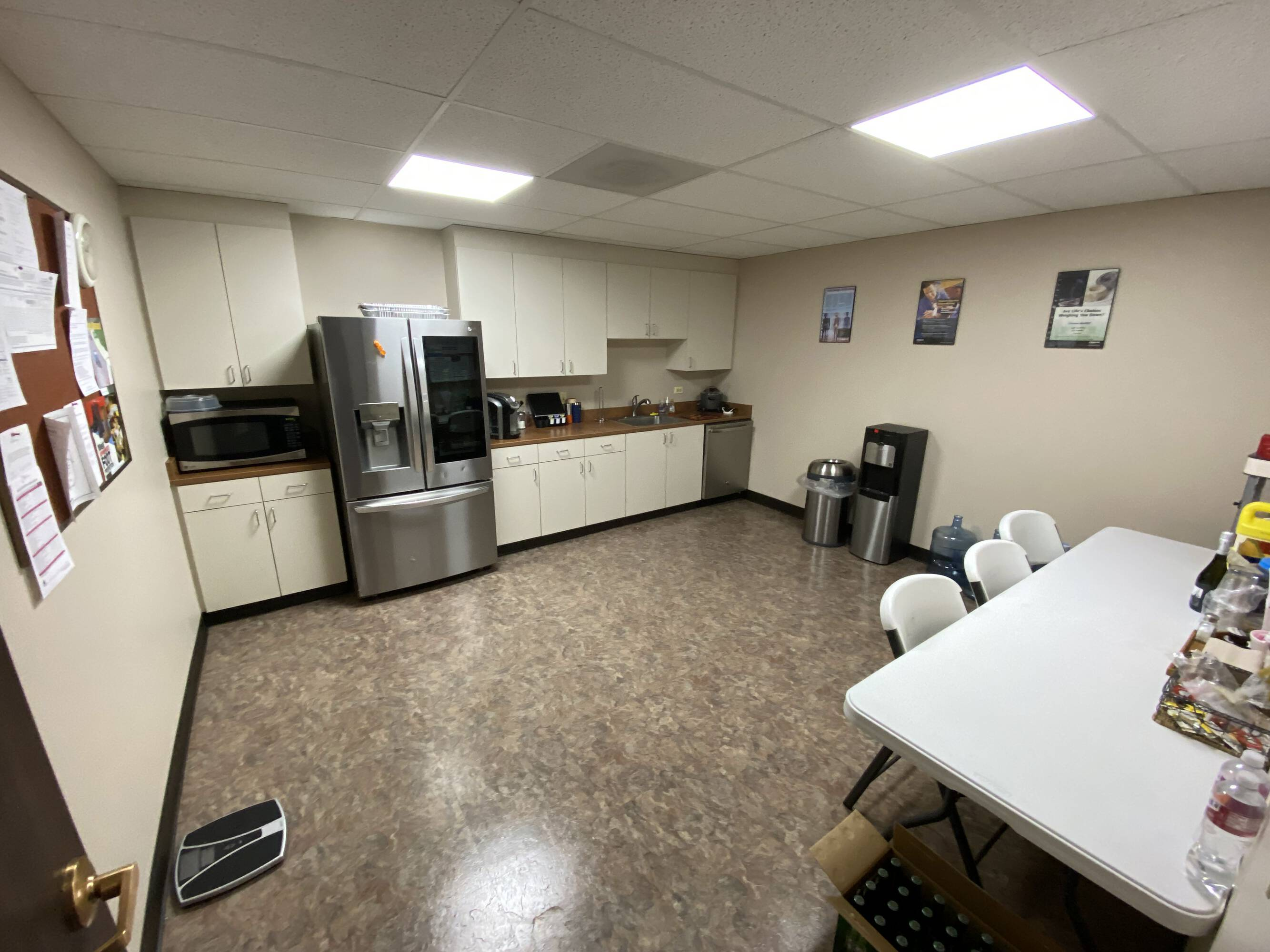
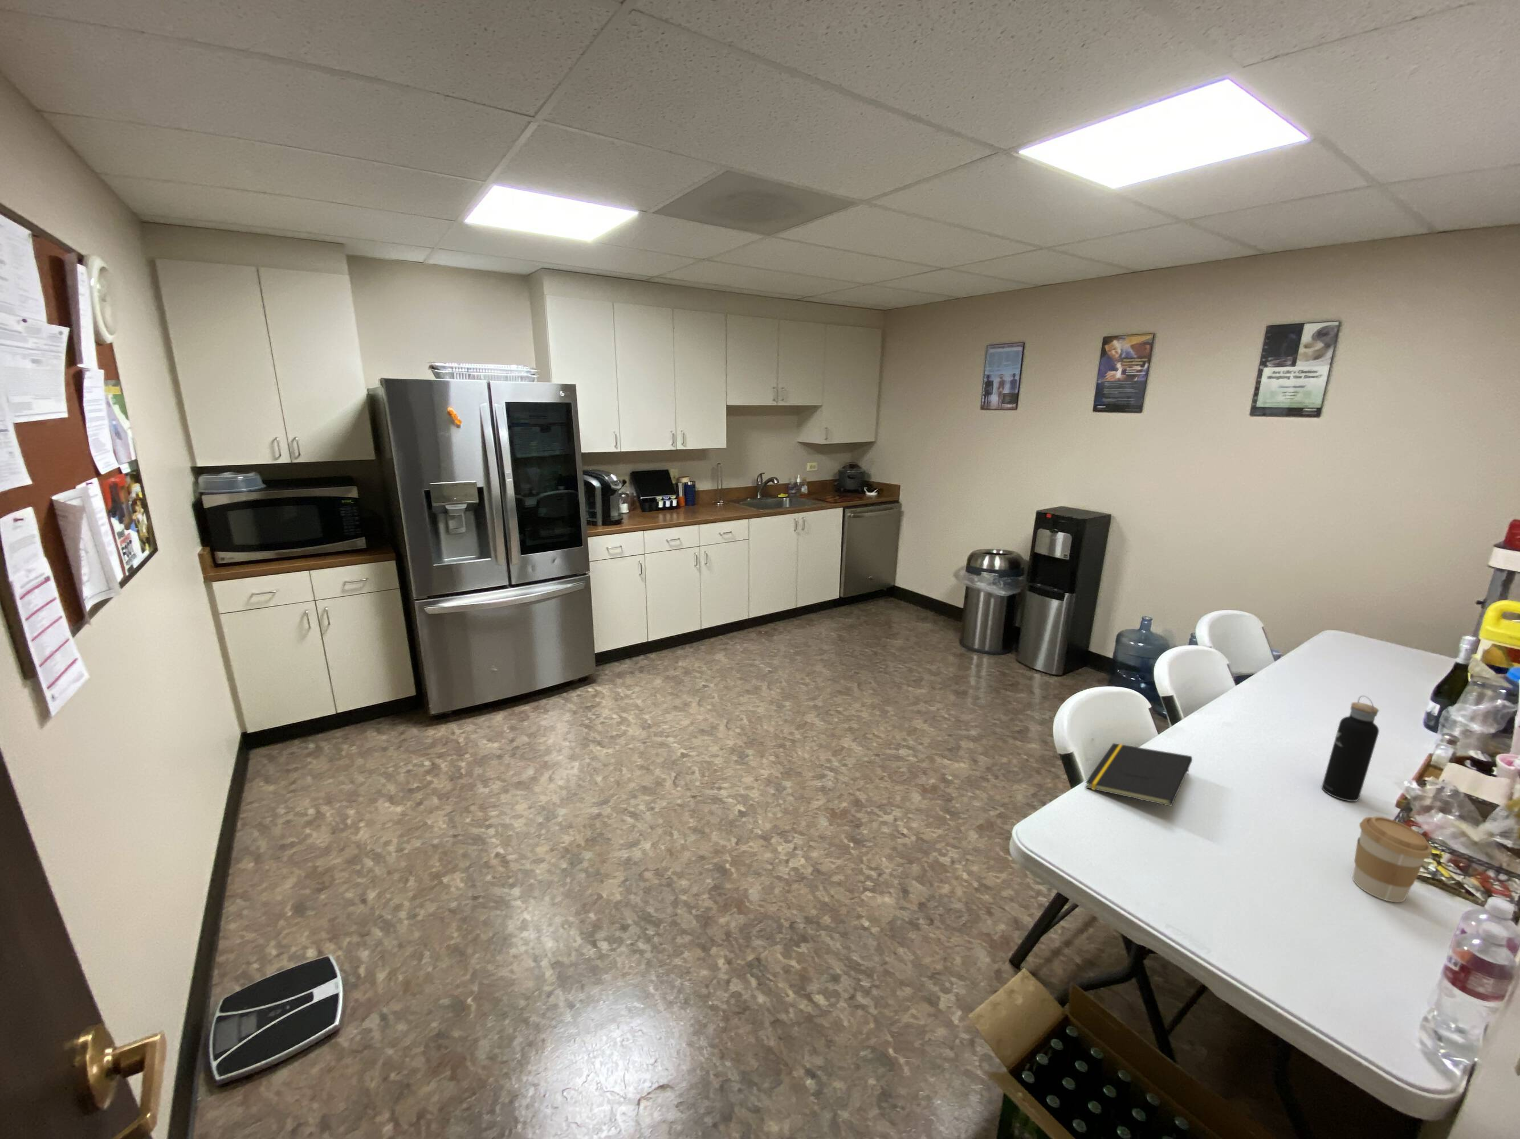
+ coffee cup [1352,816,1433,902]
+ water bottle [1321,695,1380,802]
+ notepad [1084,743,1193,806]
